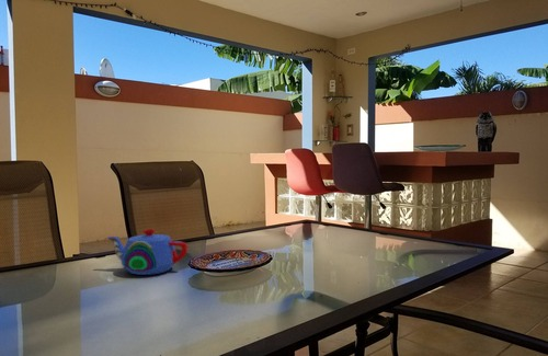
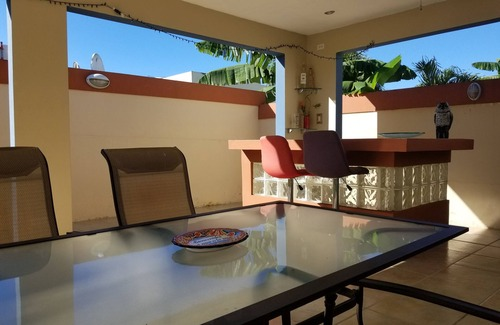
- teapot [106,228,189,276]
